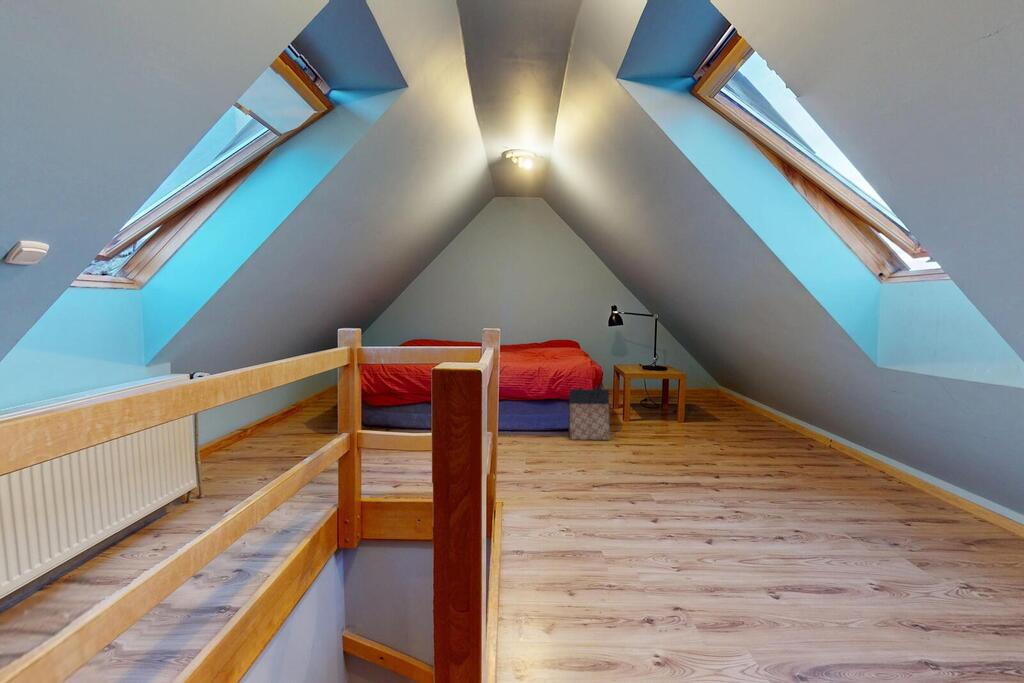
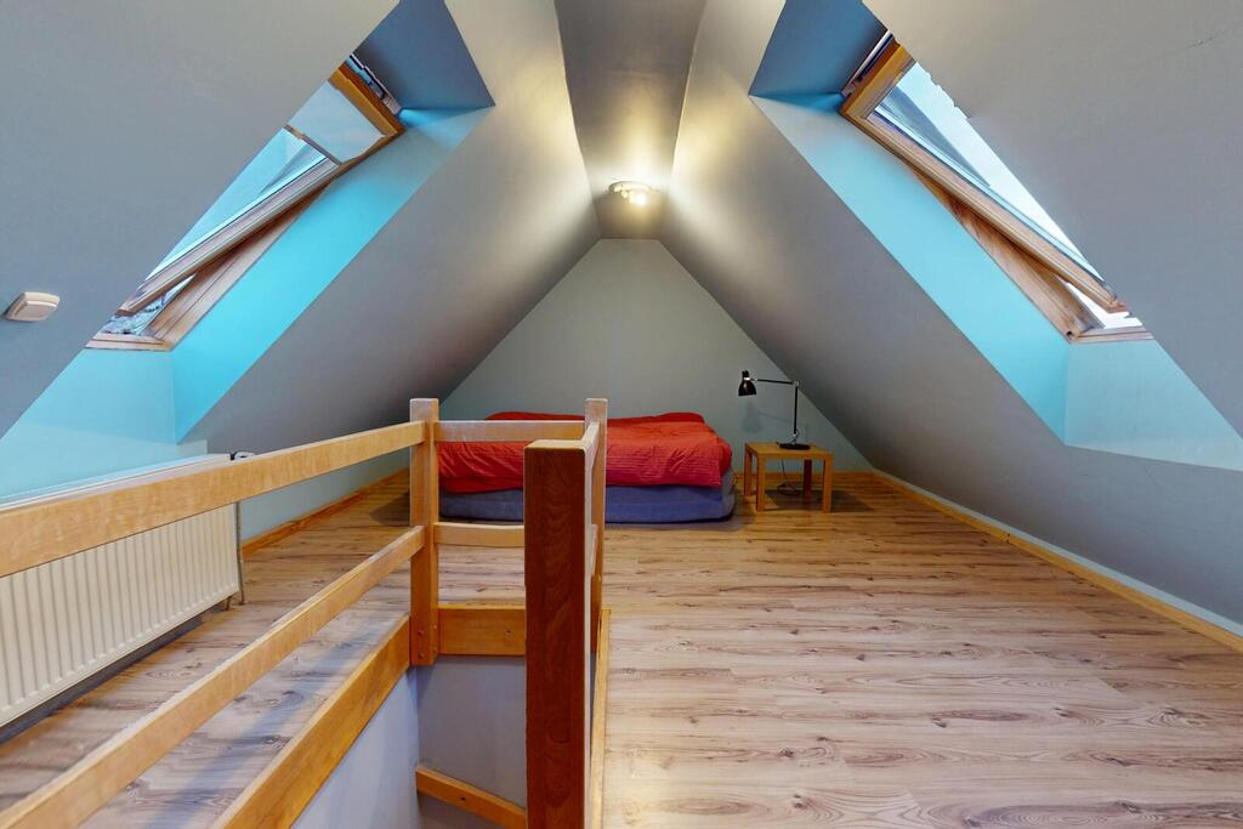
- bag [567,385,611,441]
